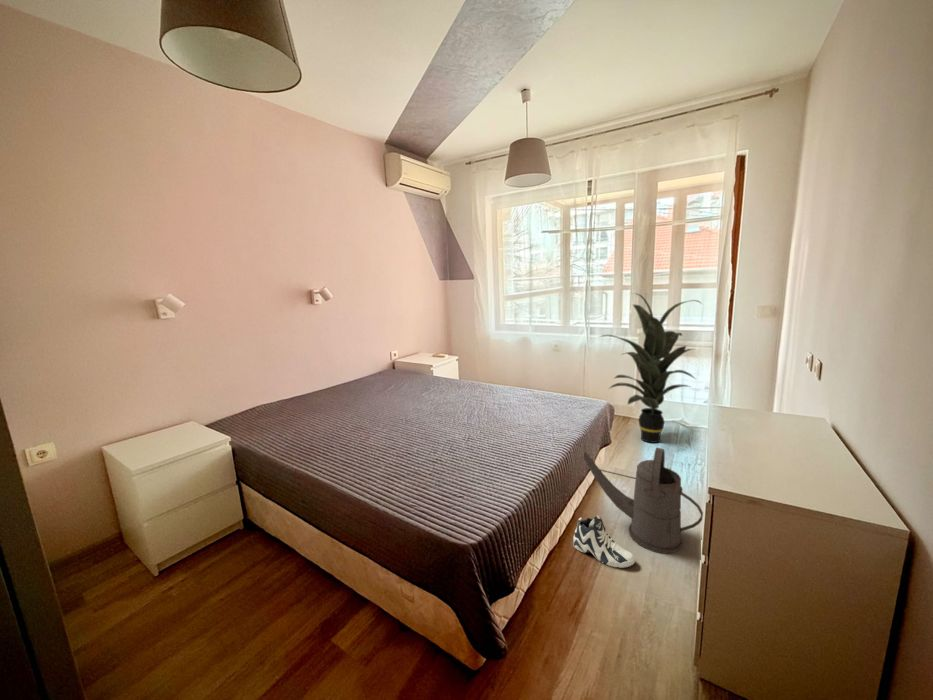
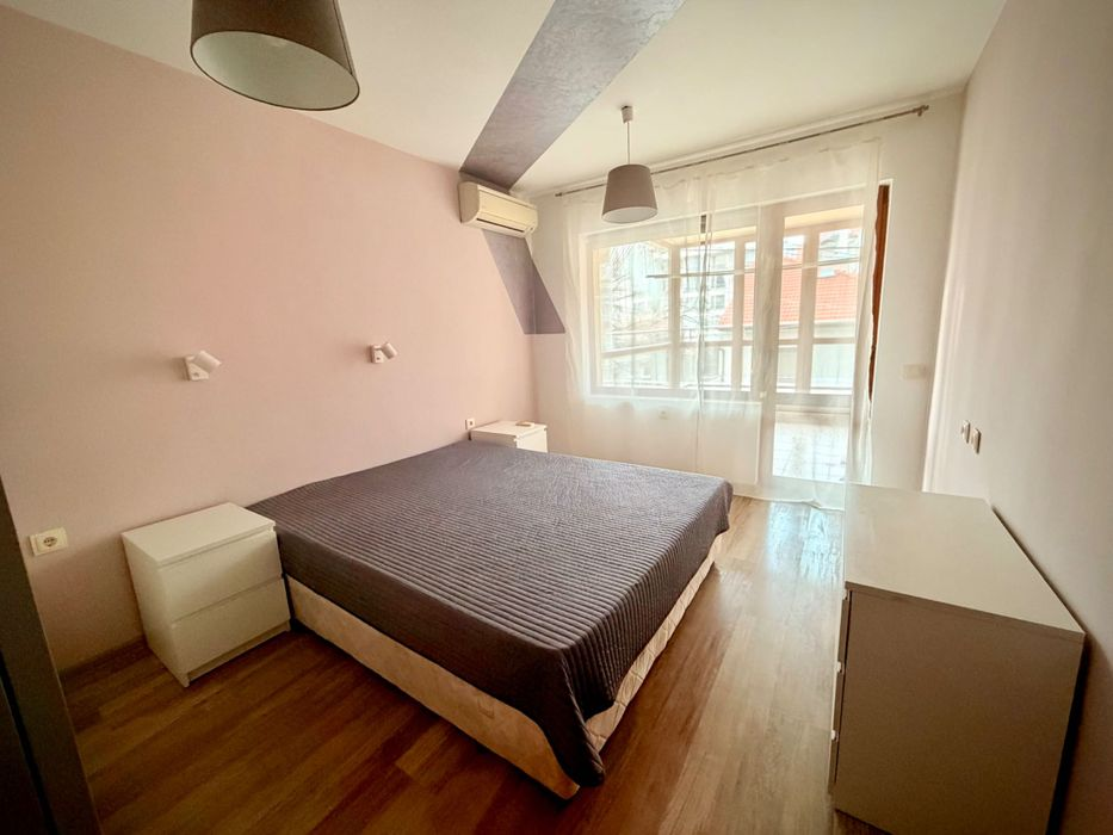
- watering can [583,446,704,555]
- sneaker [572,515,636,569]
- indoor plant [598,292,703,444]
